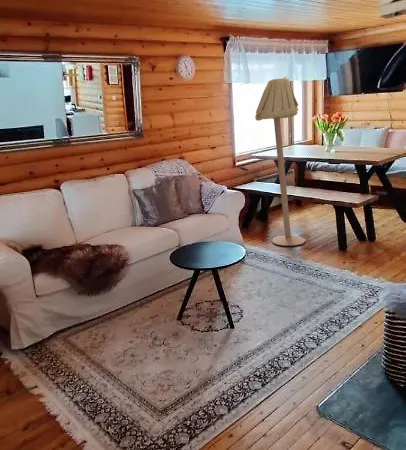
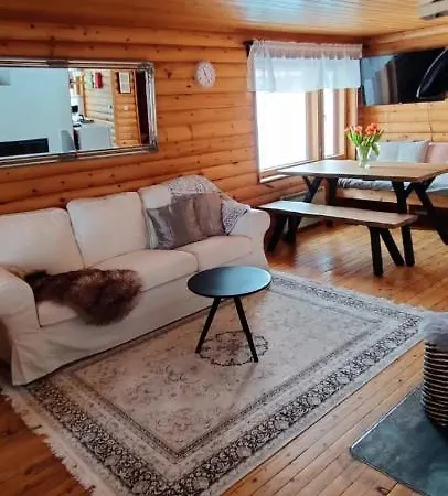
- floor lamp [254,76,307,247]
